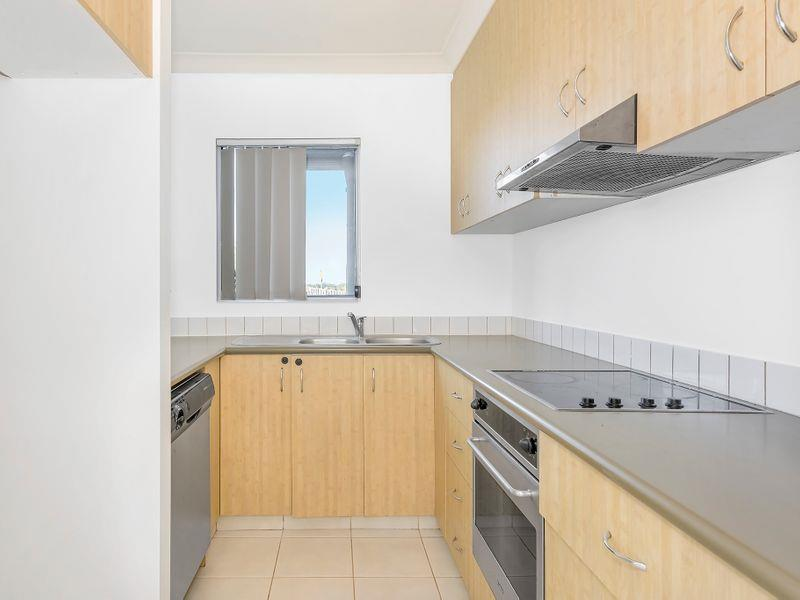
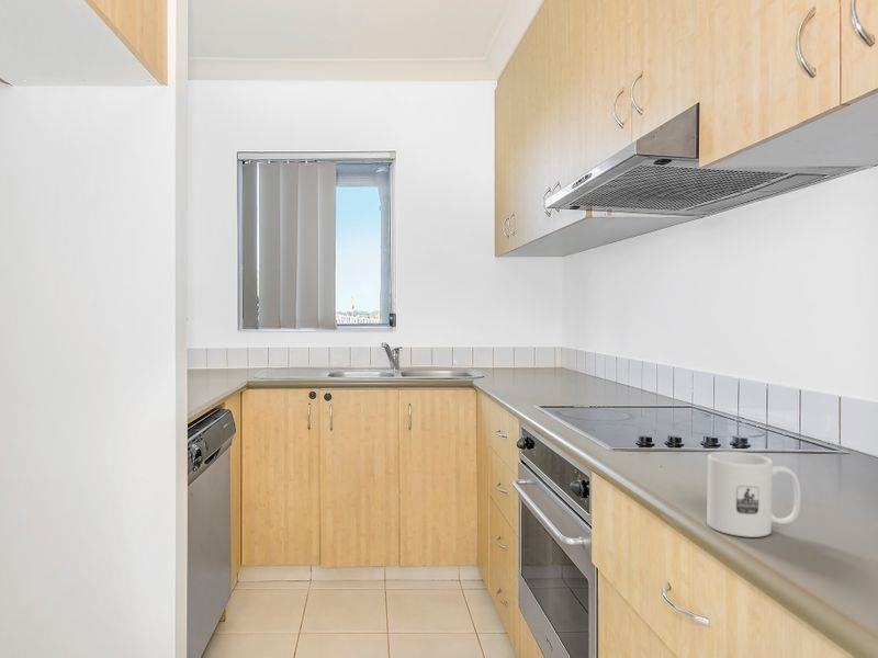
+ mug [706,451,801,538]
